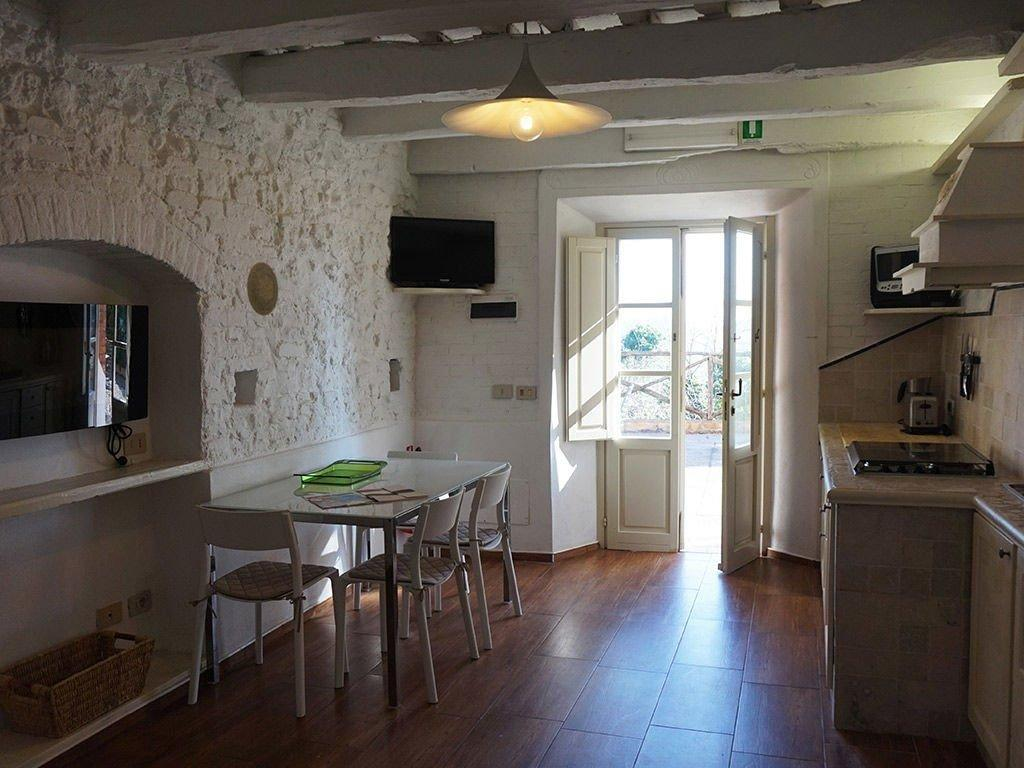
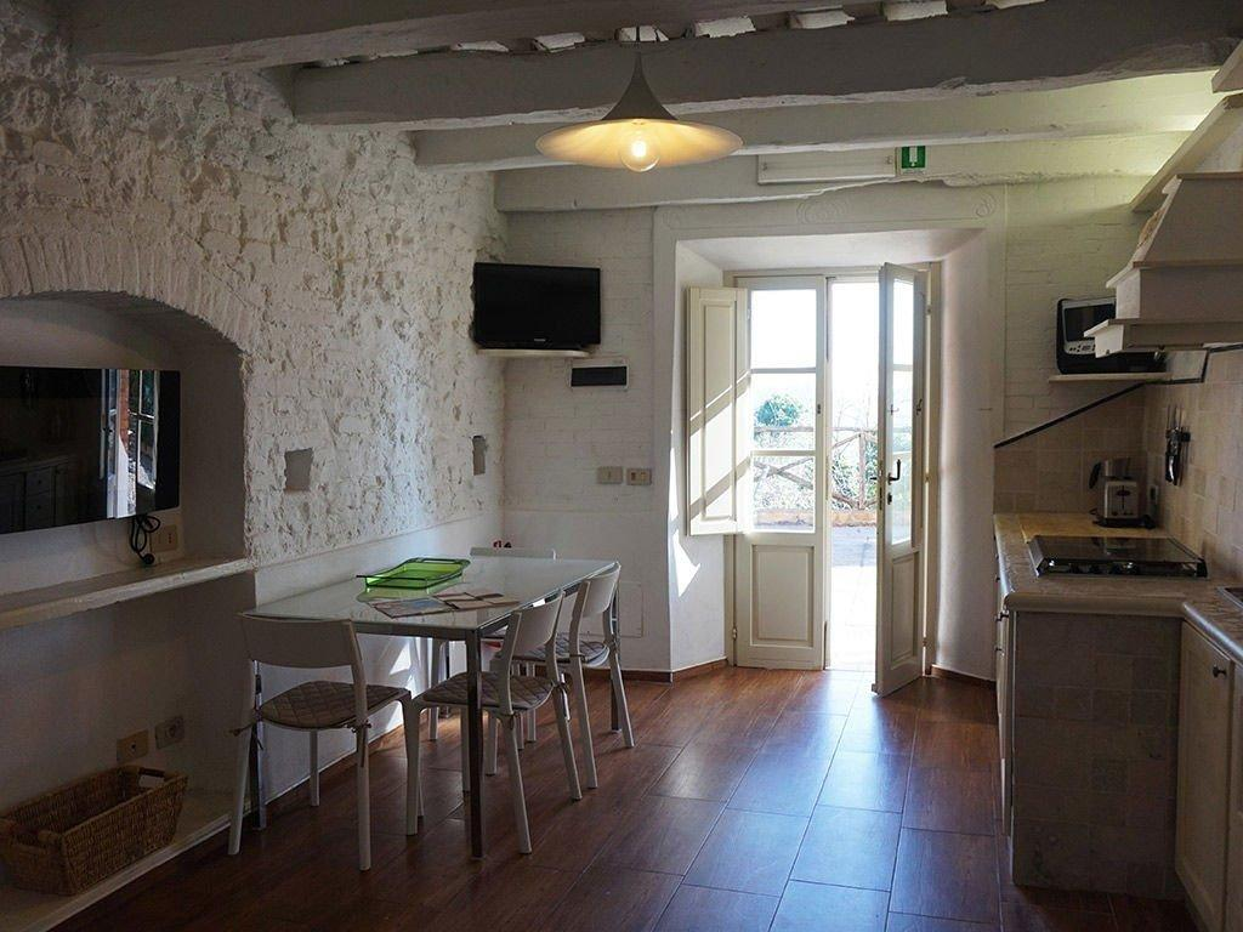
- decorative plate [246,261,279,316]
